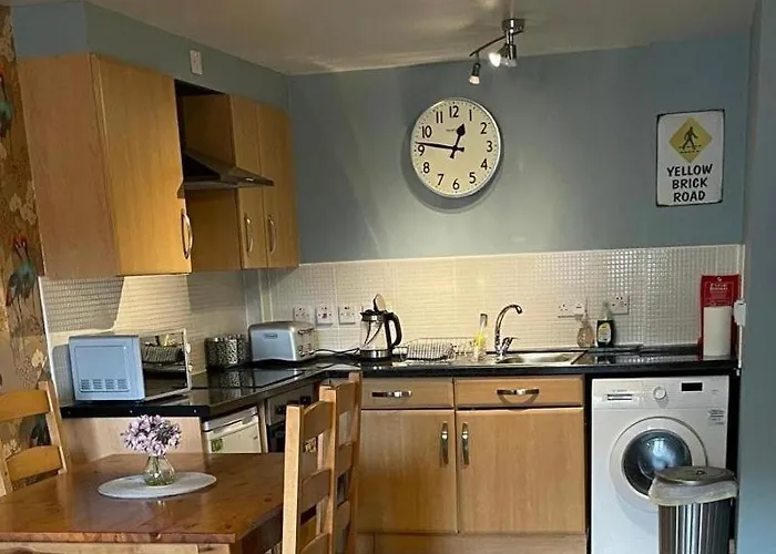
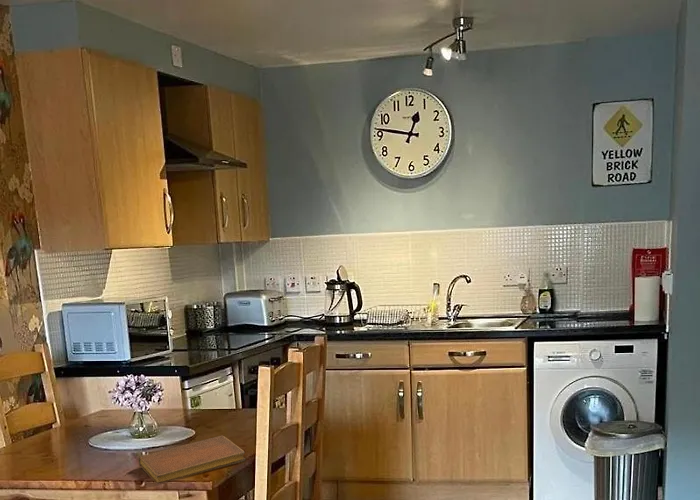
+ notebook [138,434,247,484]
